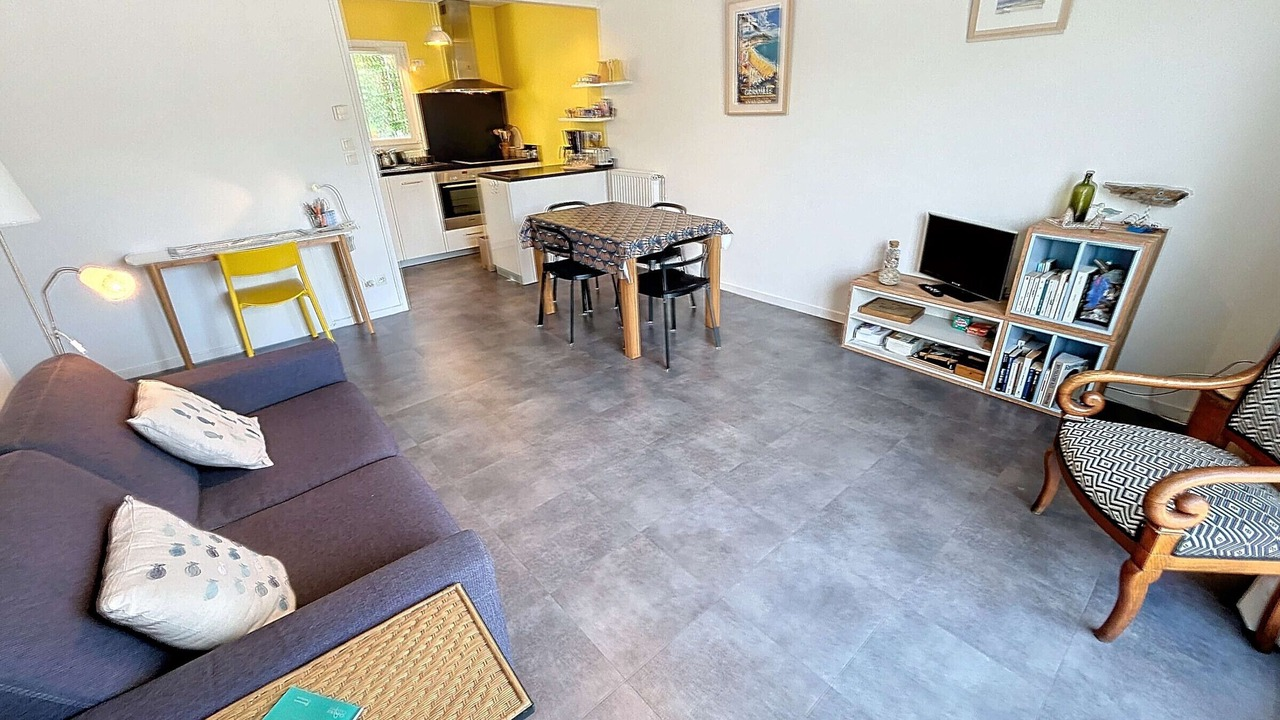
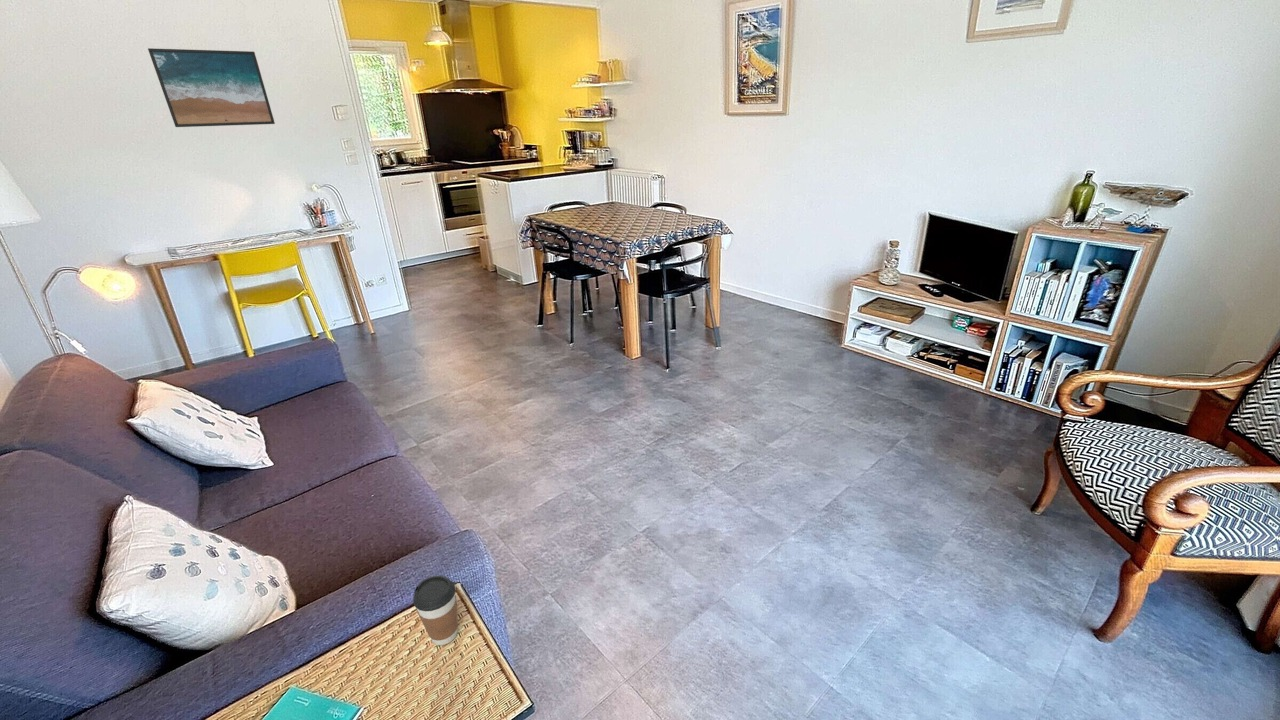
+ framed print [147,47,276,128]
+ coffee cup [412,575,459,646]
